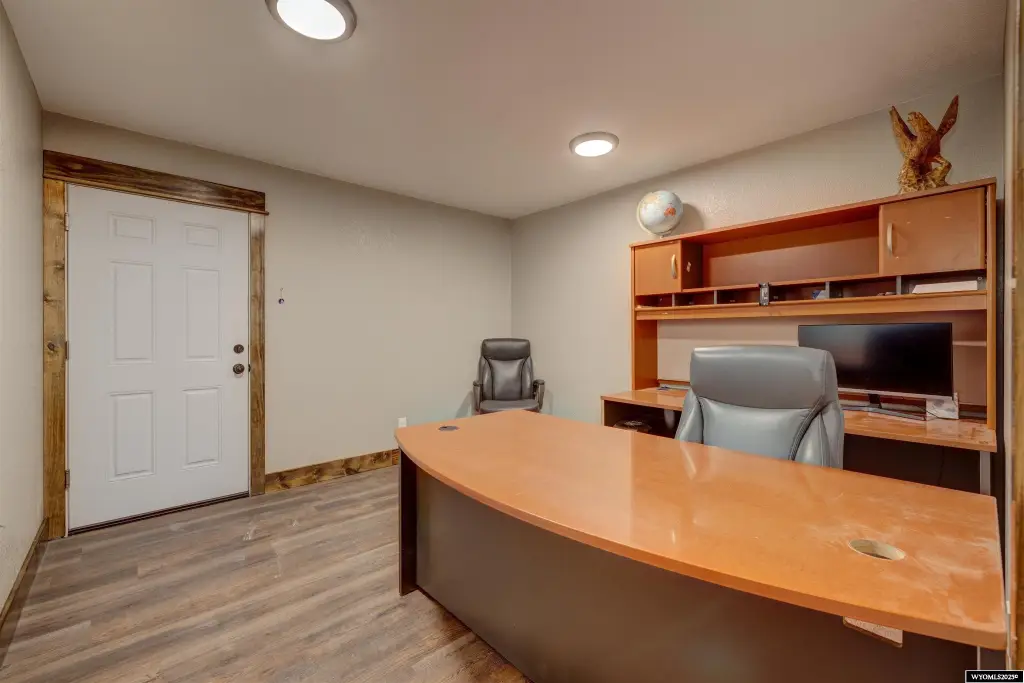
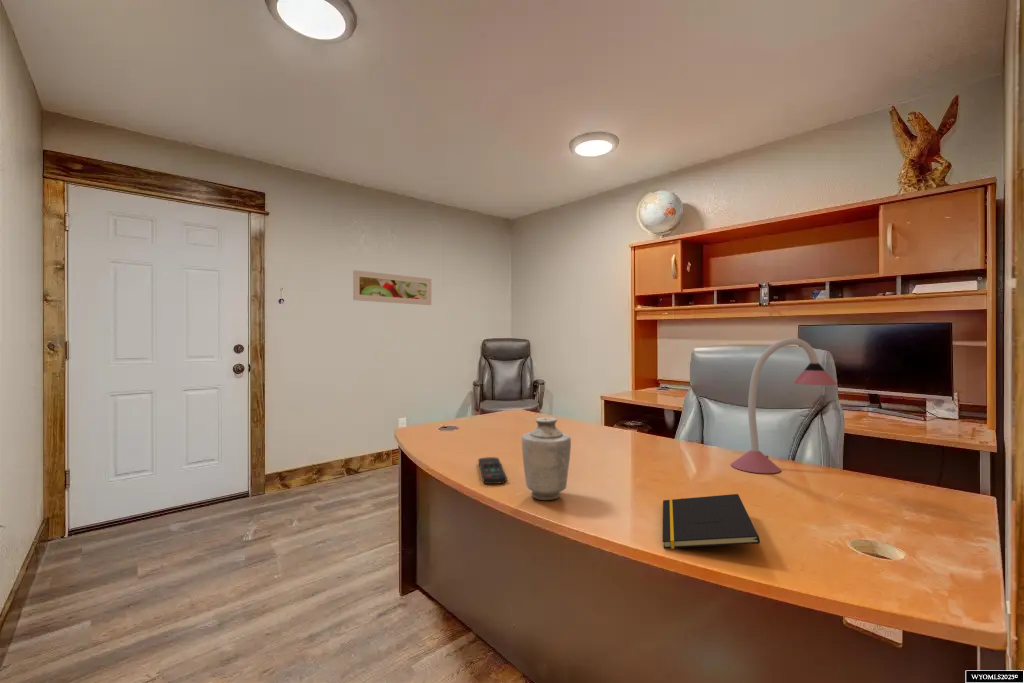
+ remote control [477,456,508,485]
+ notepad [661,493,761,550]
+ vase [521,416,572,501]
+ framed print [352,269,432,306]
+ desk lamp [730,337,838,474]
